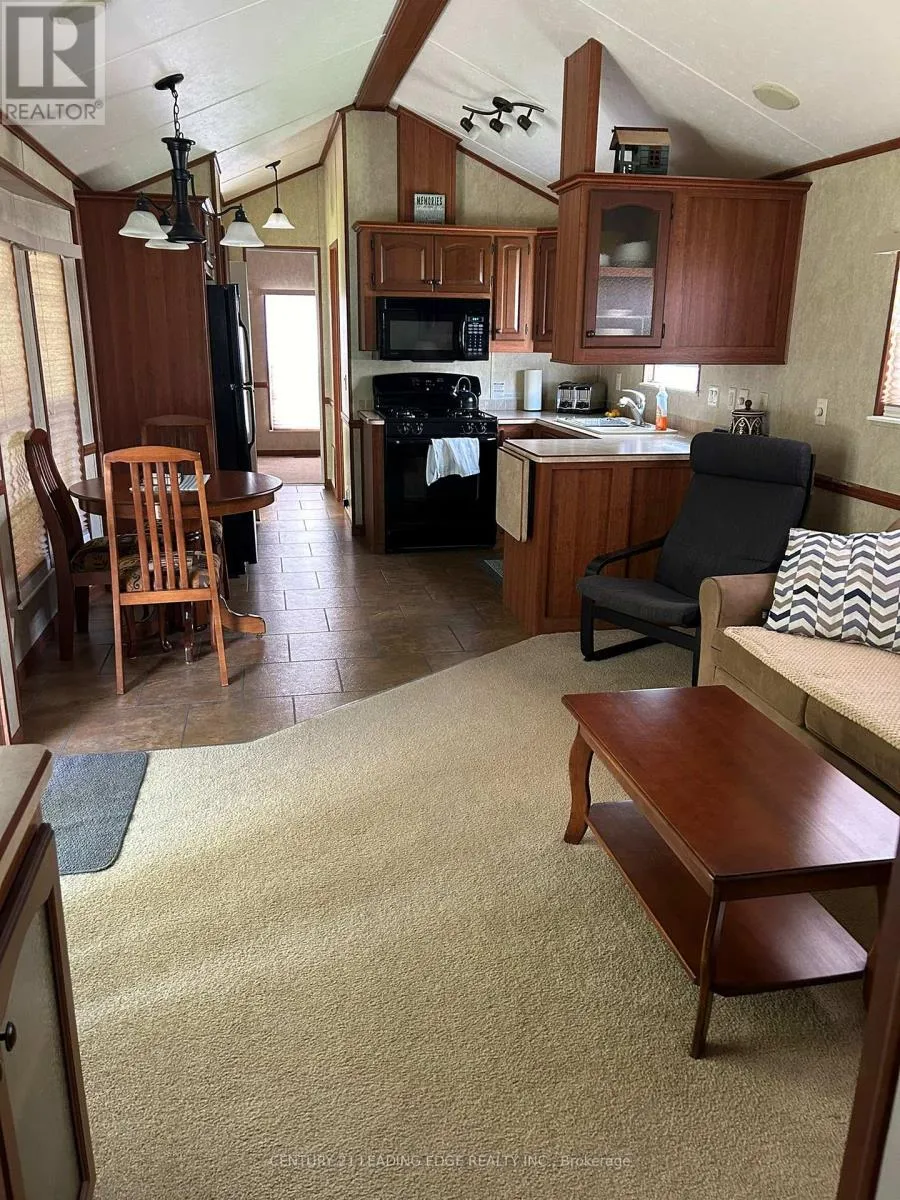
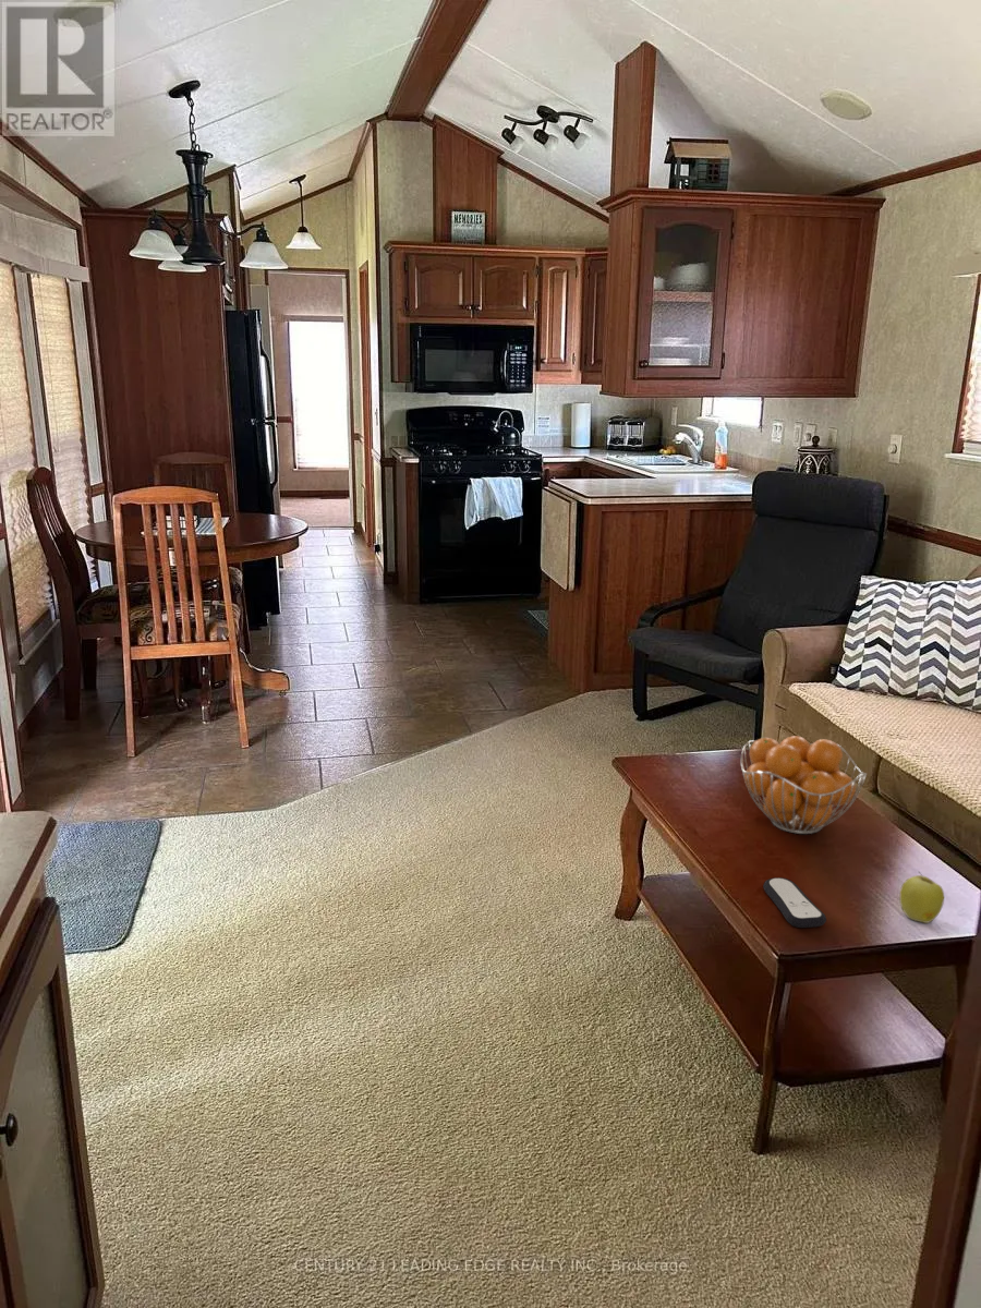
+ apple [899,870,945,924]
+ remote control [762,876,827,929]
+ fruit basket [740,735,868,835]
